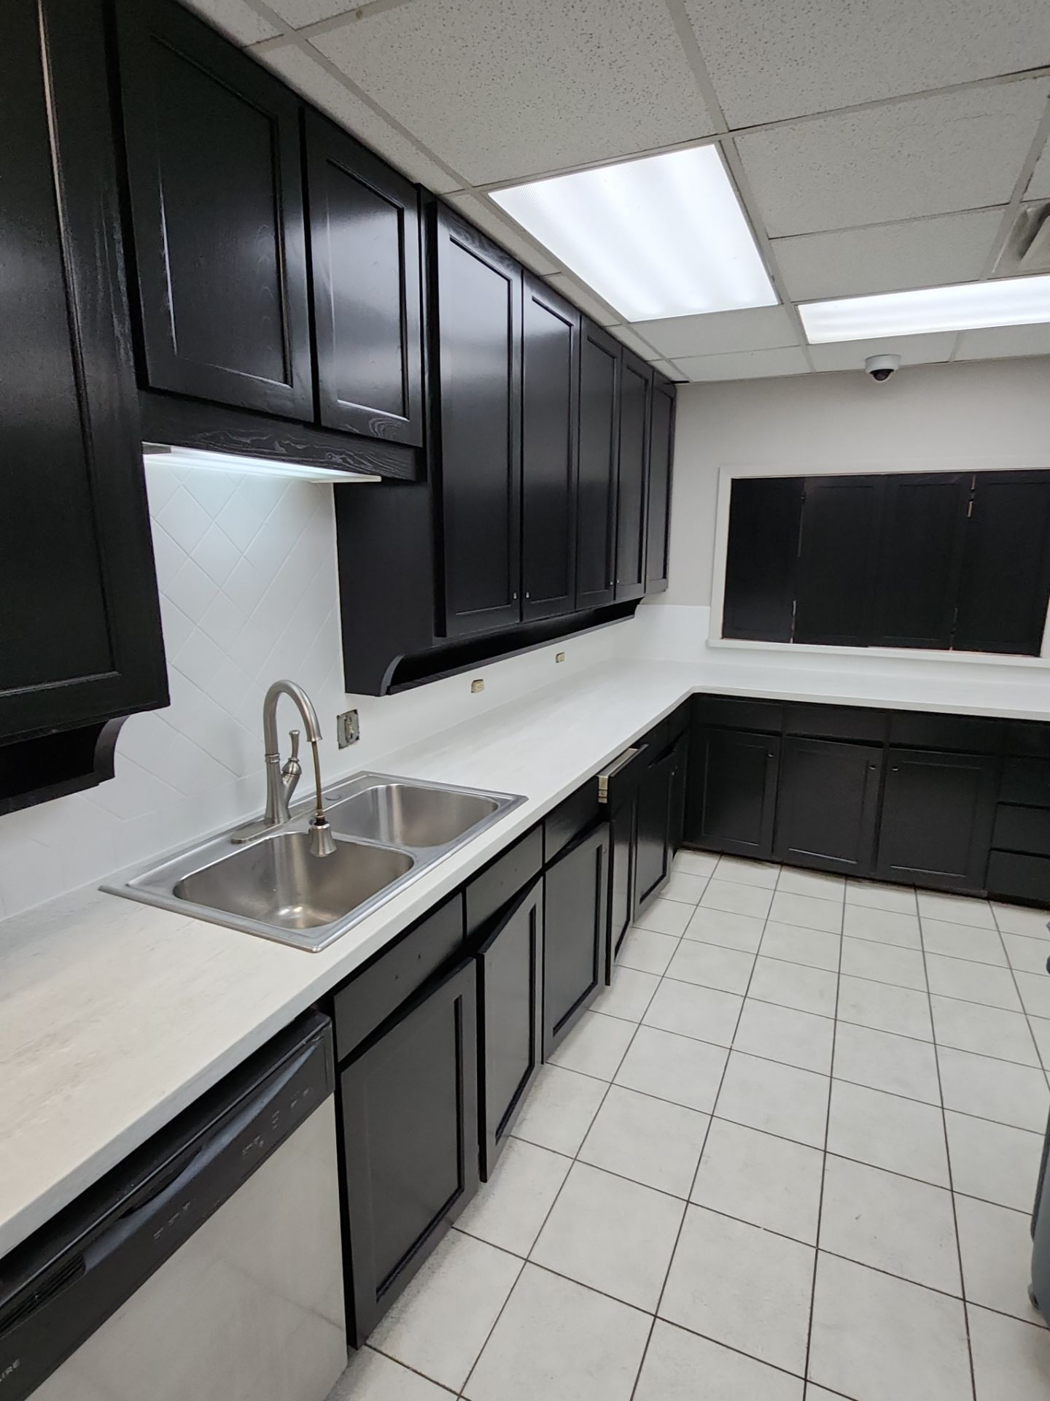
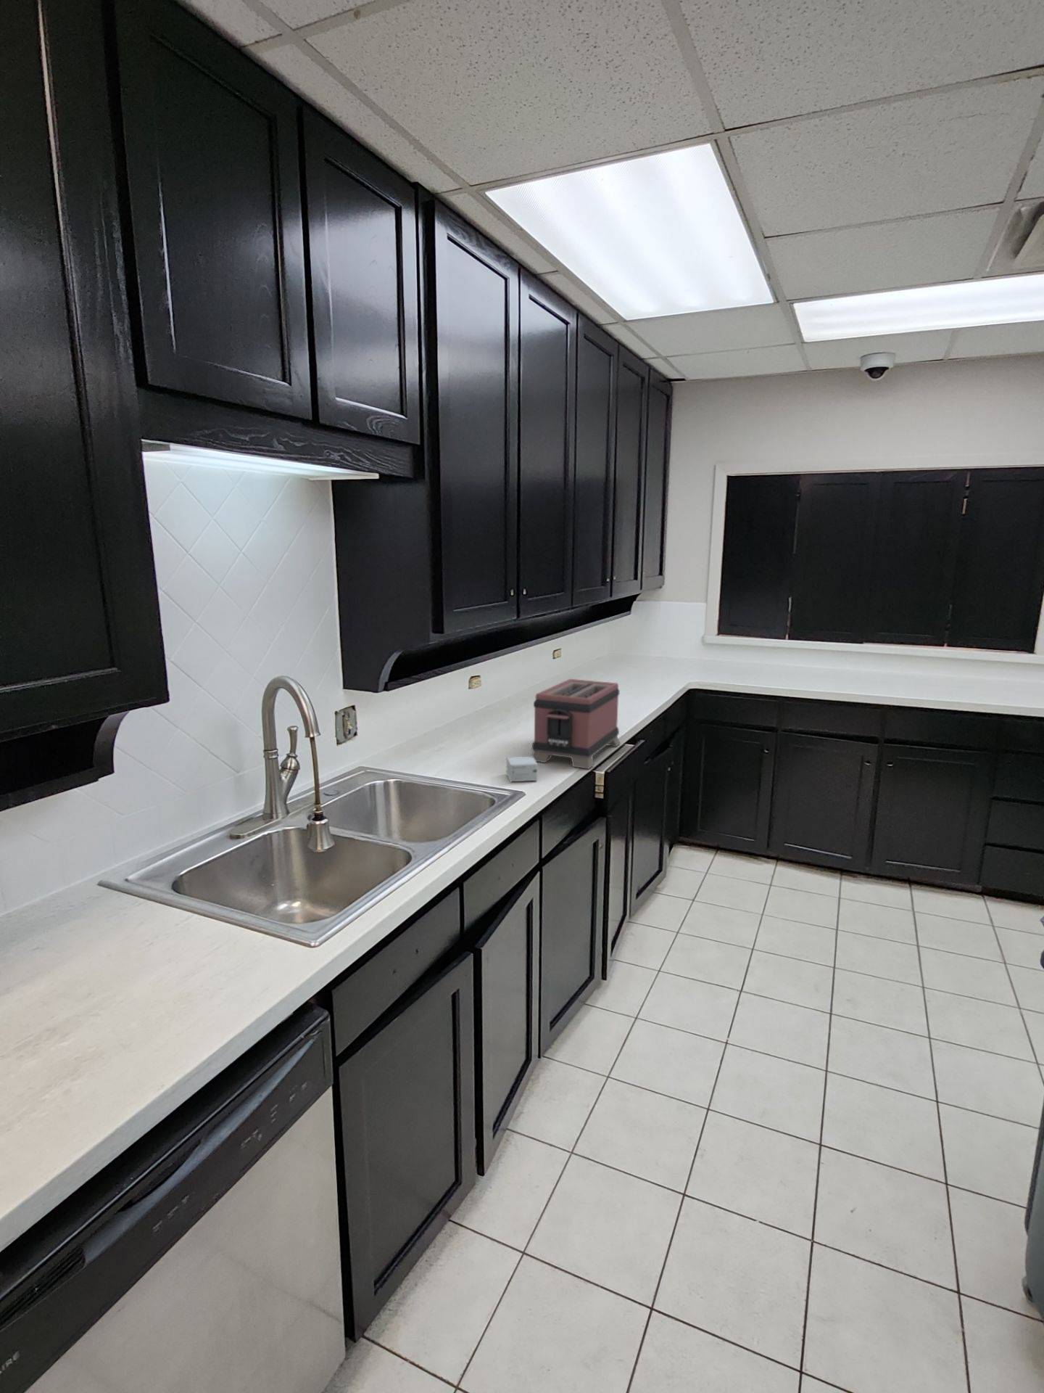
+ small box [506,756,538,783]
+ toaster [531,678,622,770]
